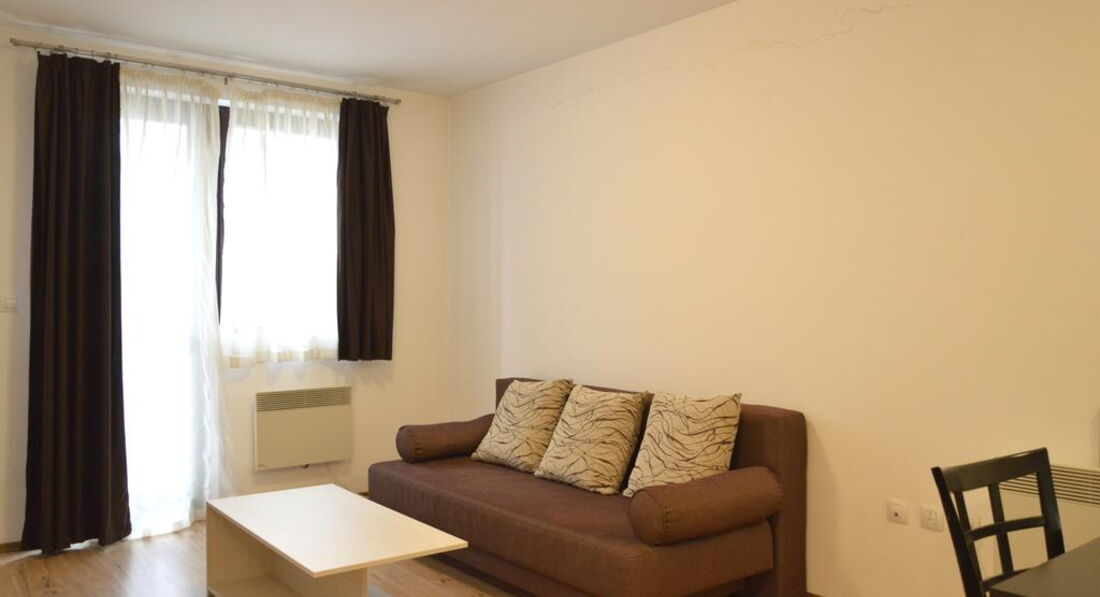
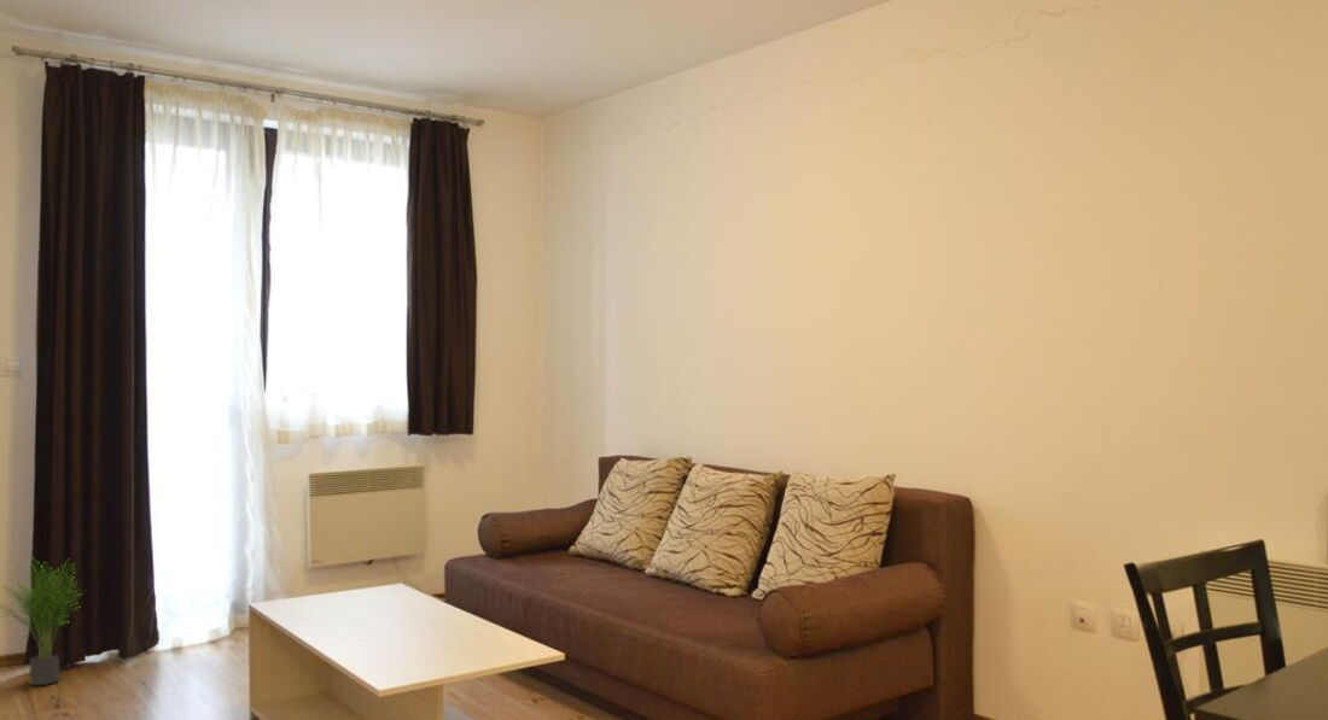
+ potted plant [0,556,86,686]
